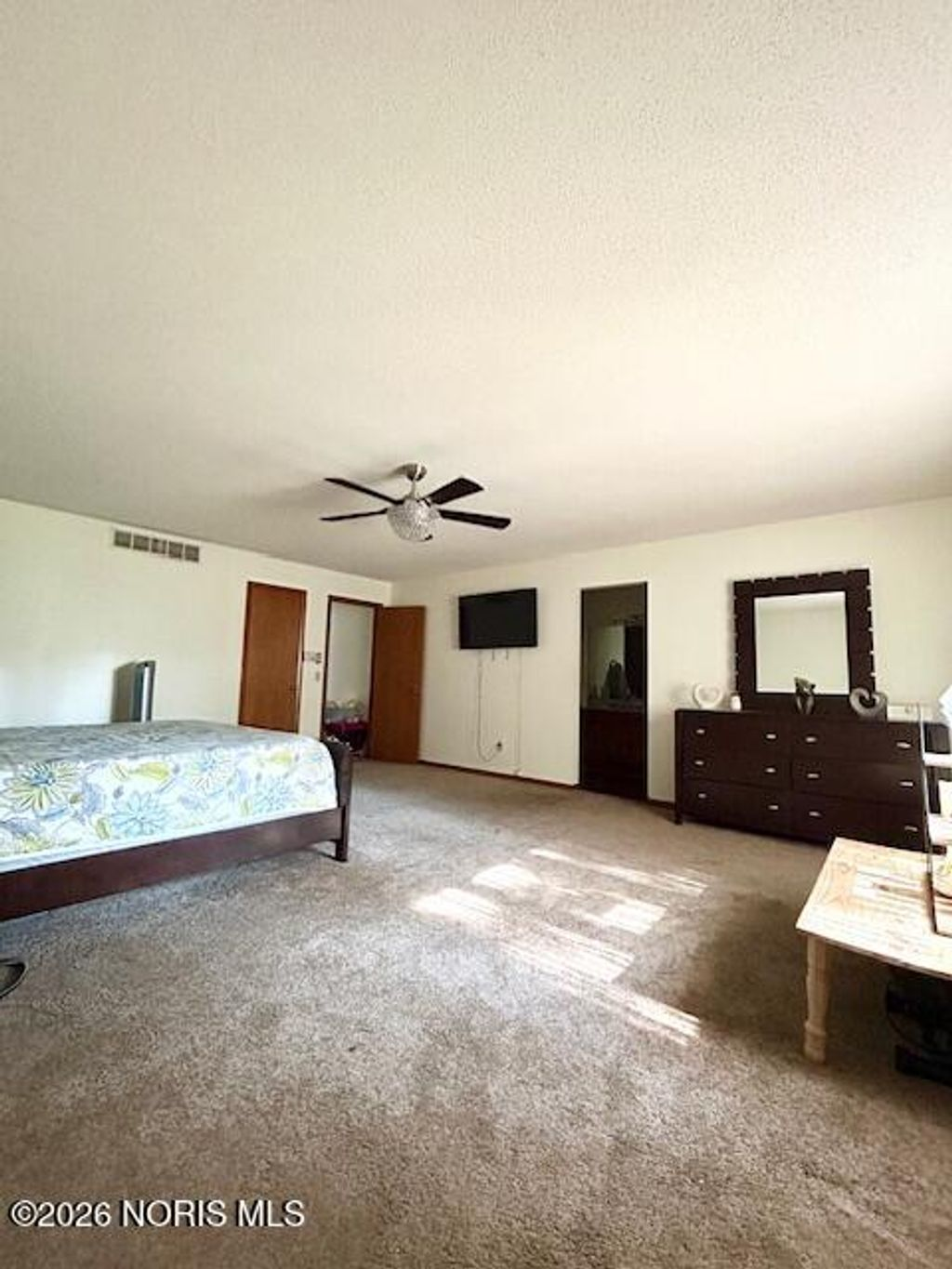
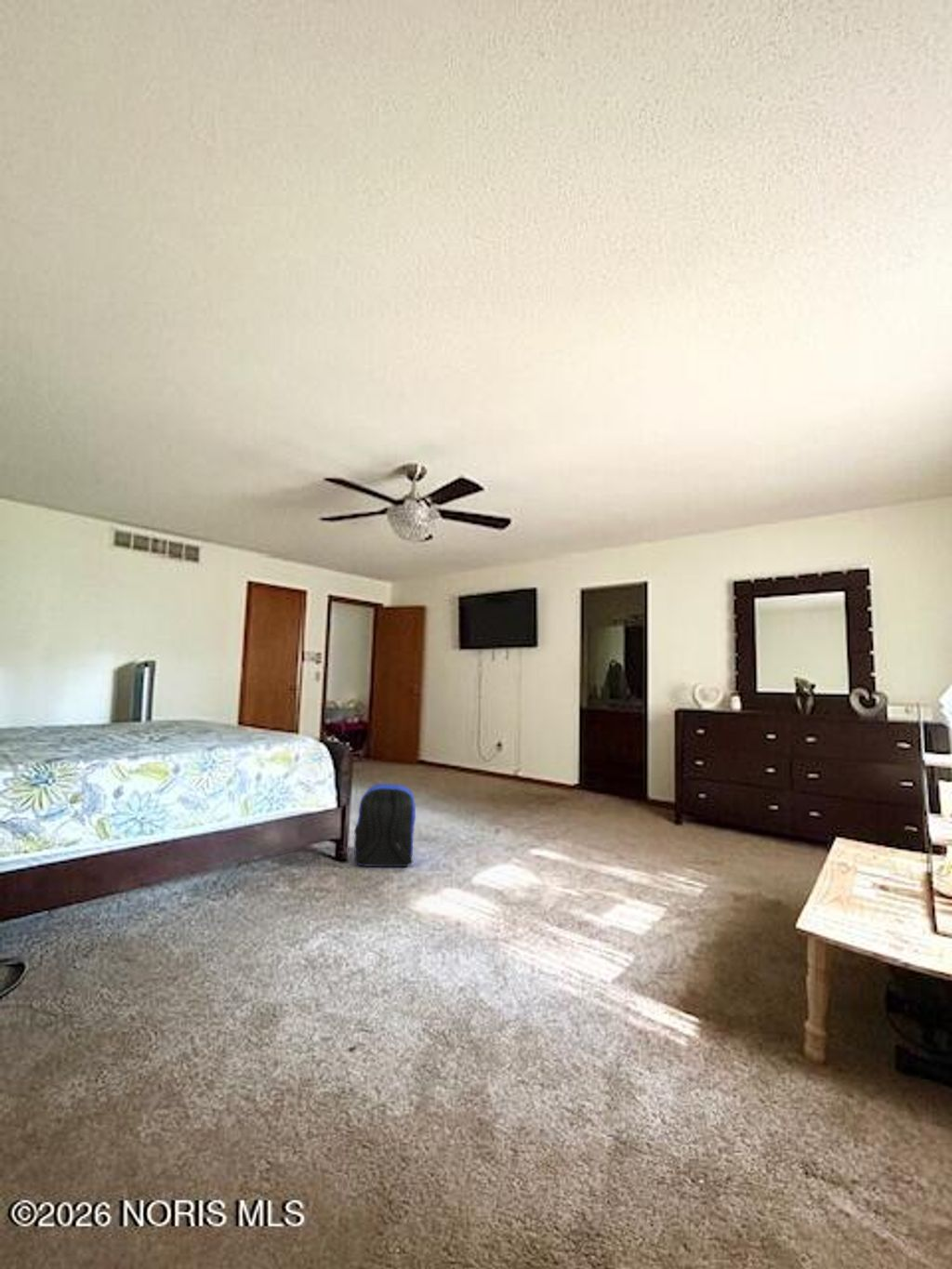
+ backpack [353,783,417,867]
